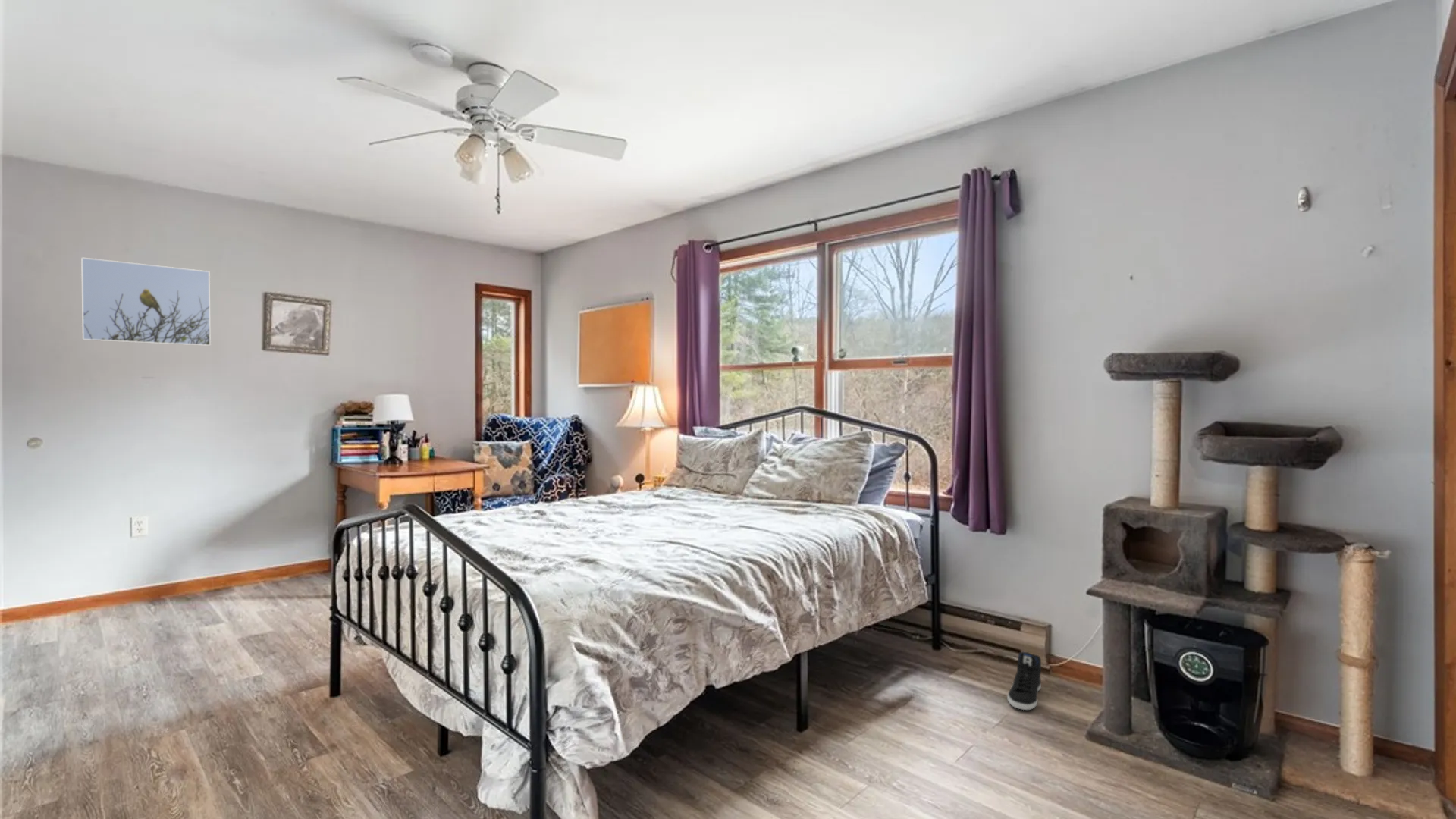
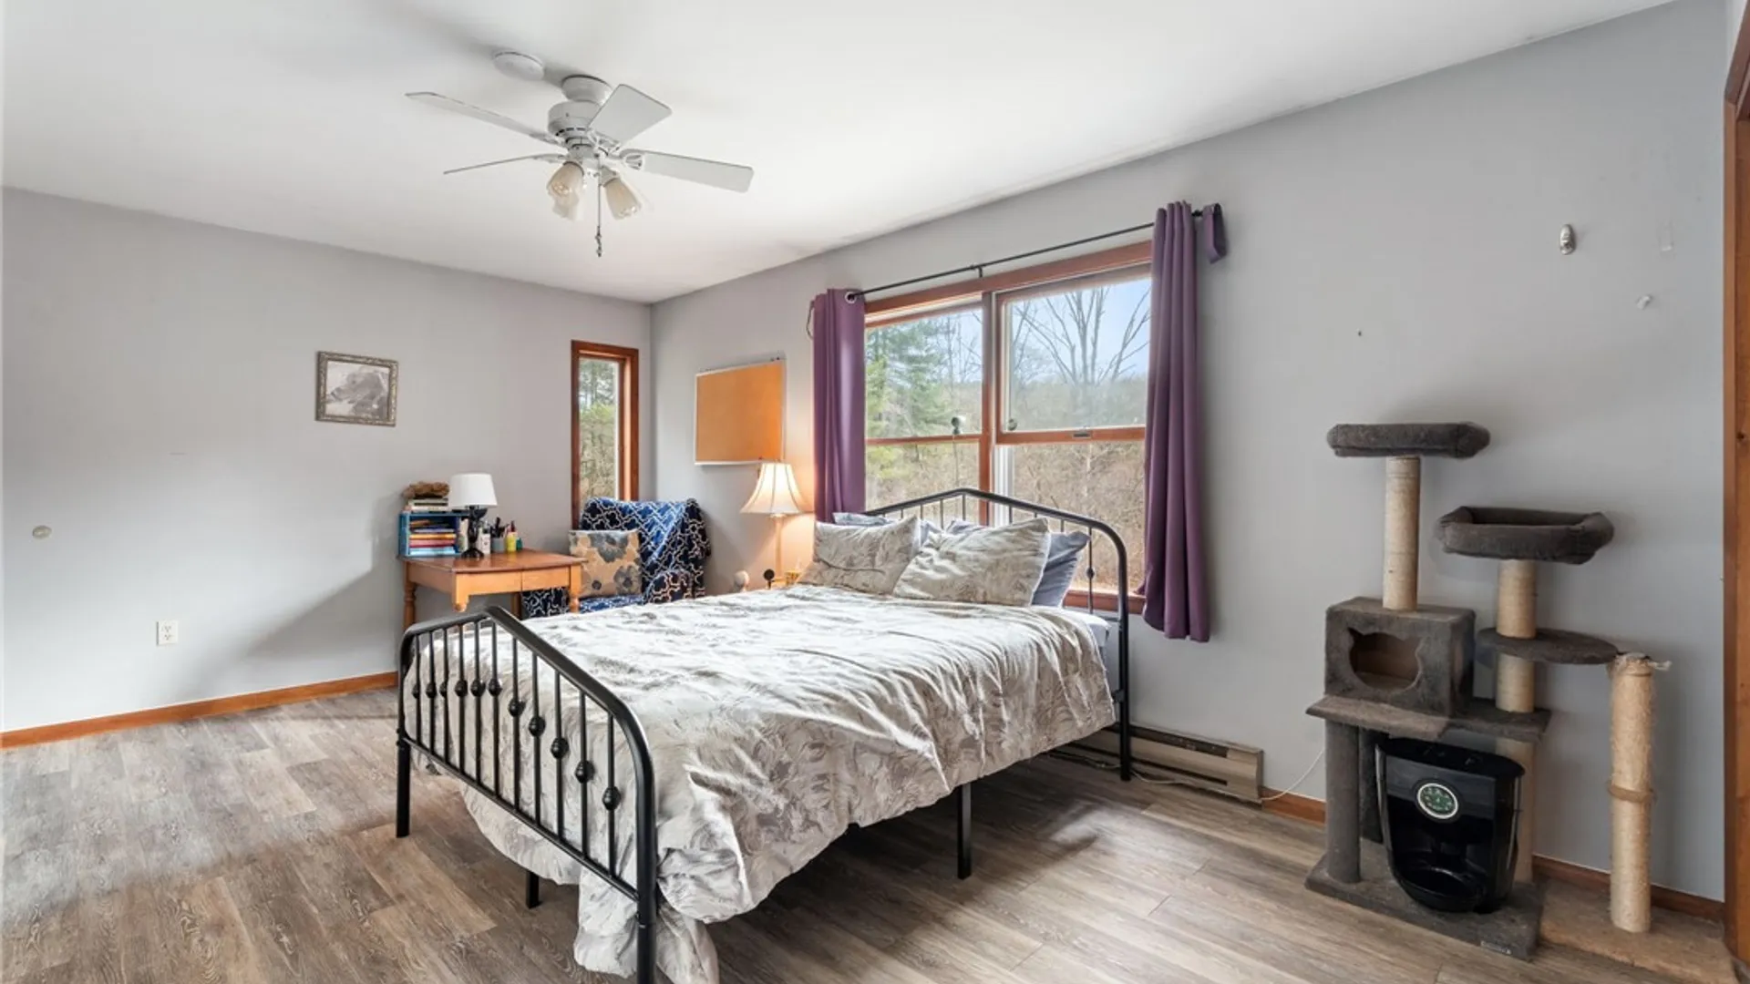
- sneaker [1006,651,1042,711]
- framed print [80,256,212,347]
